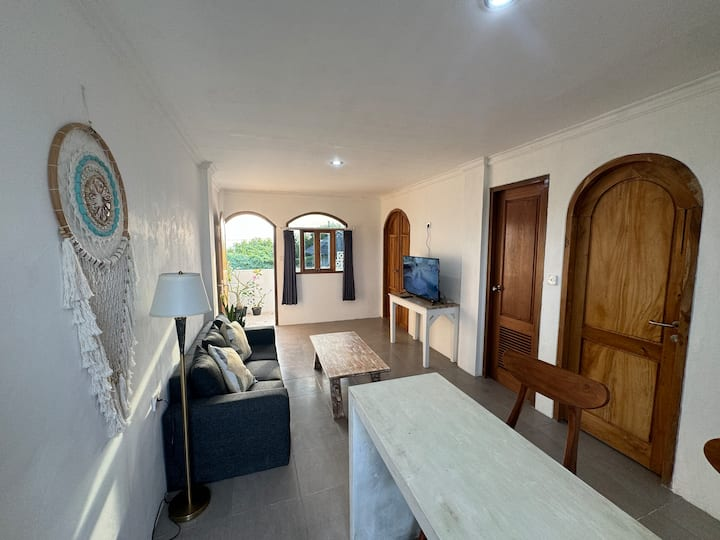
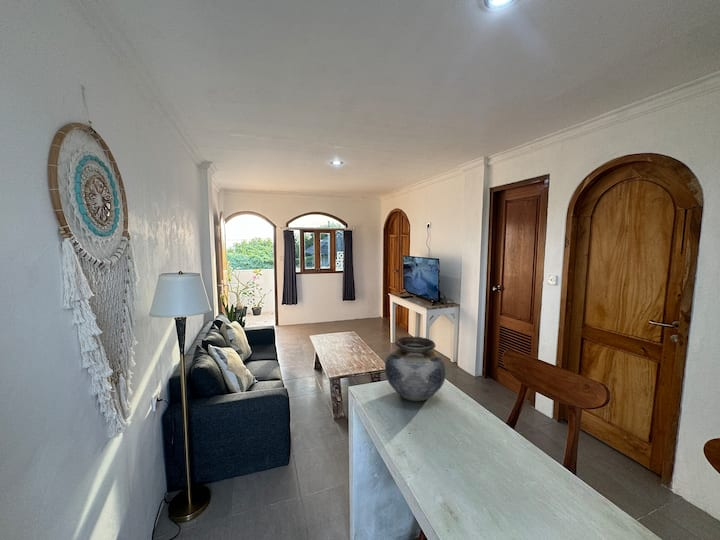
+ vase [384,336,447,402]
